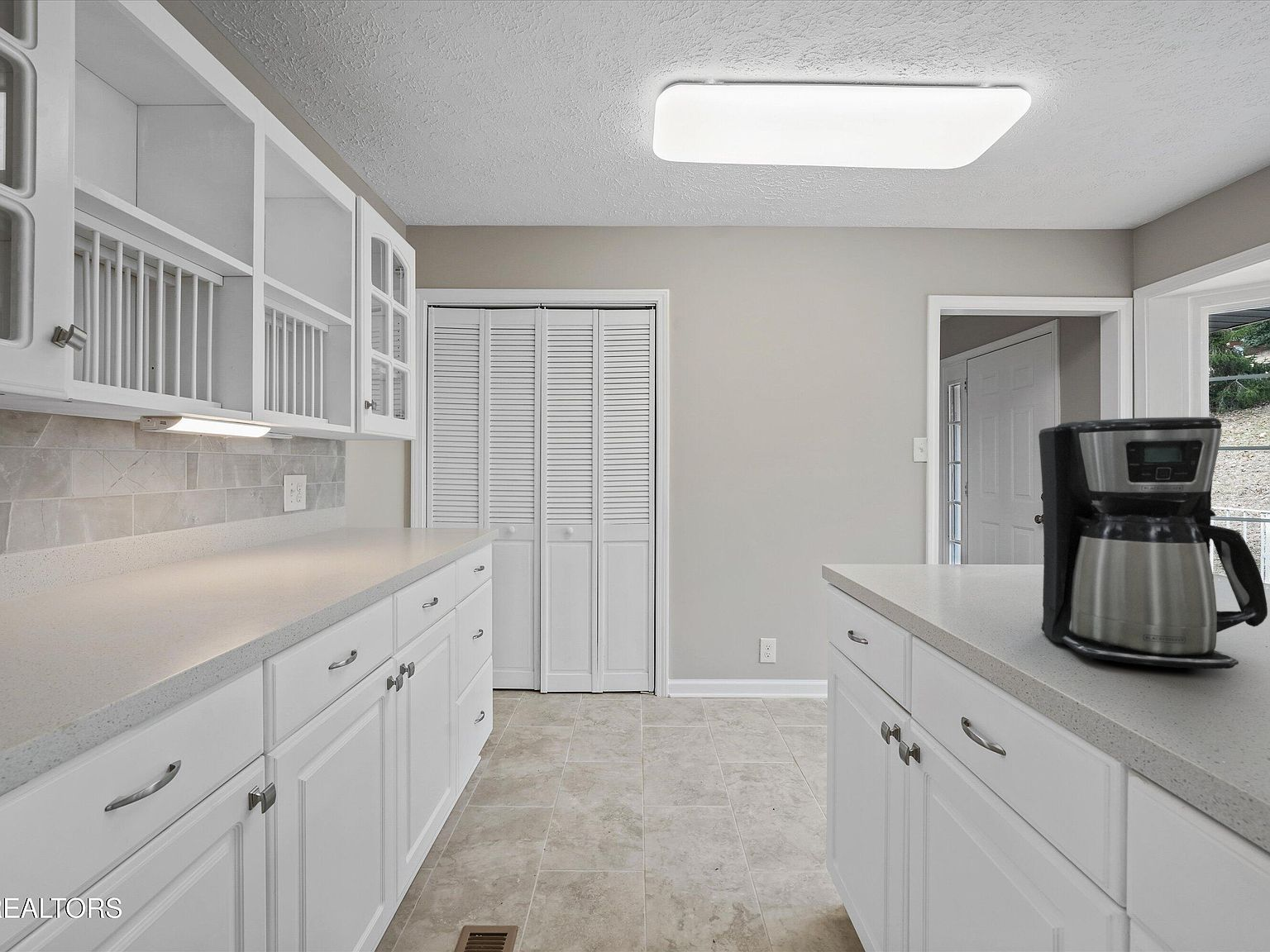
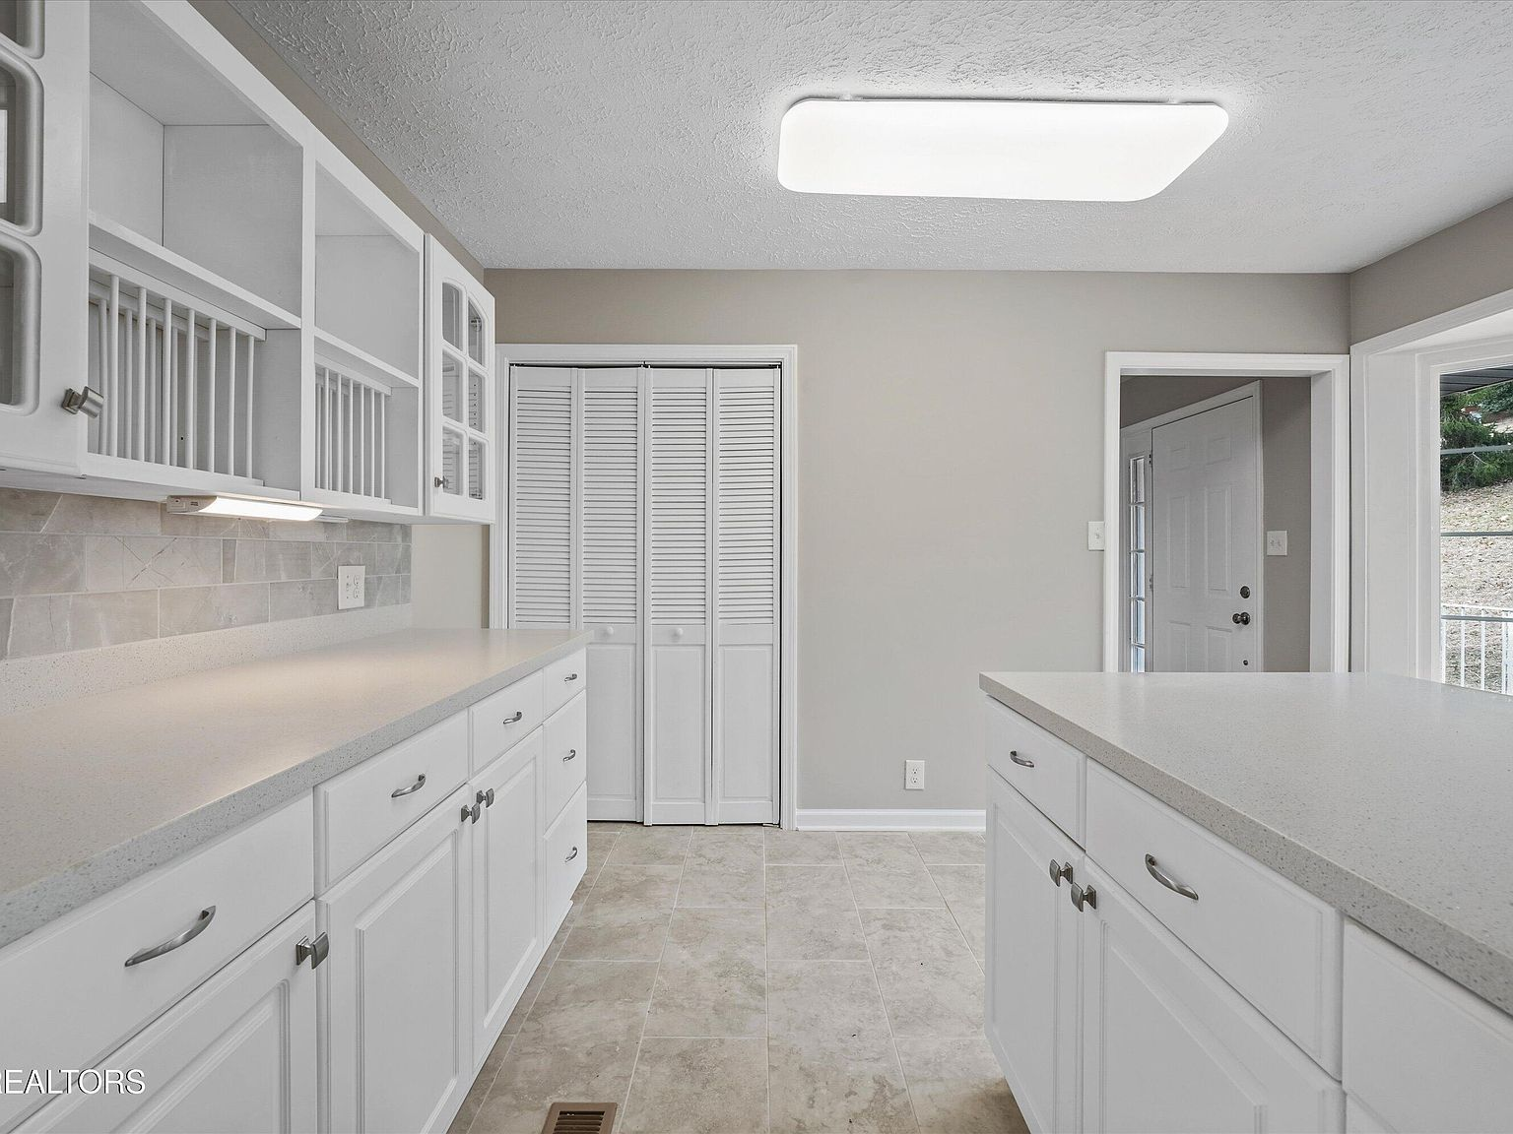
- coffee maker [1038,417,1268,669]
